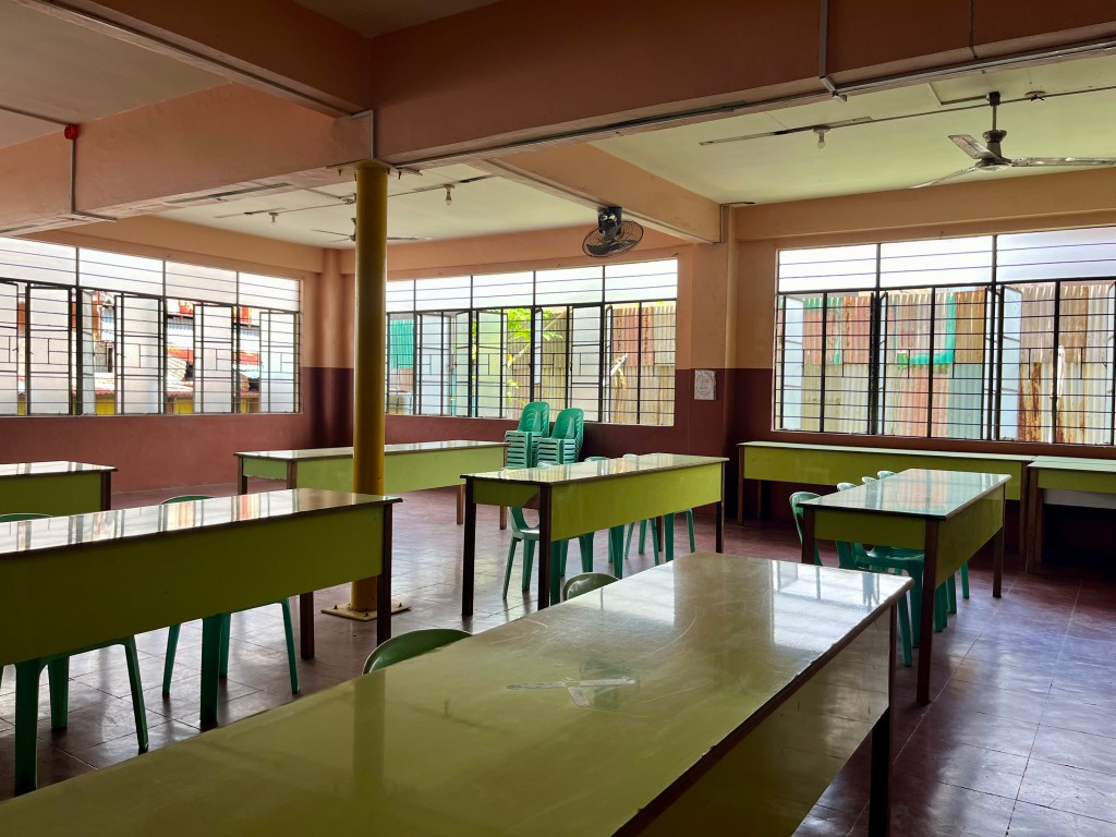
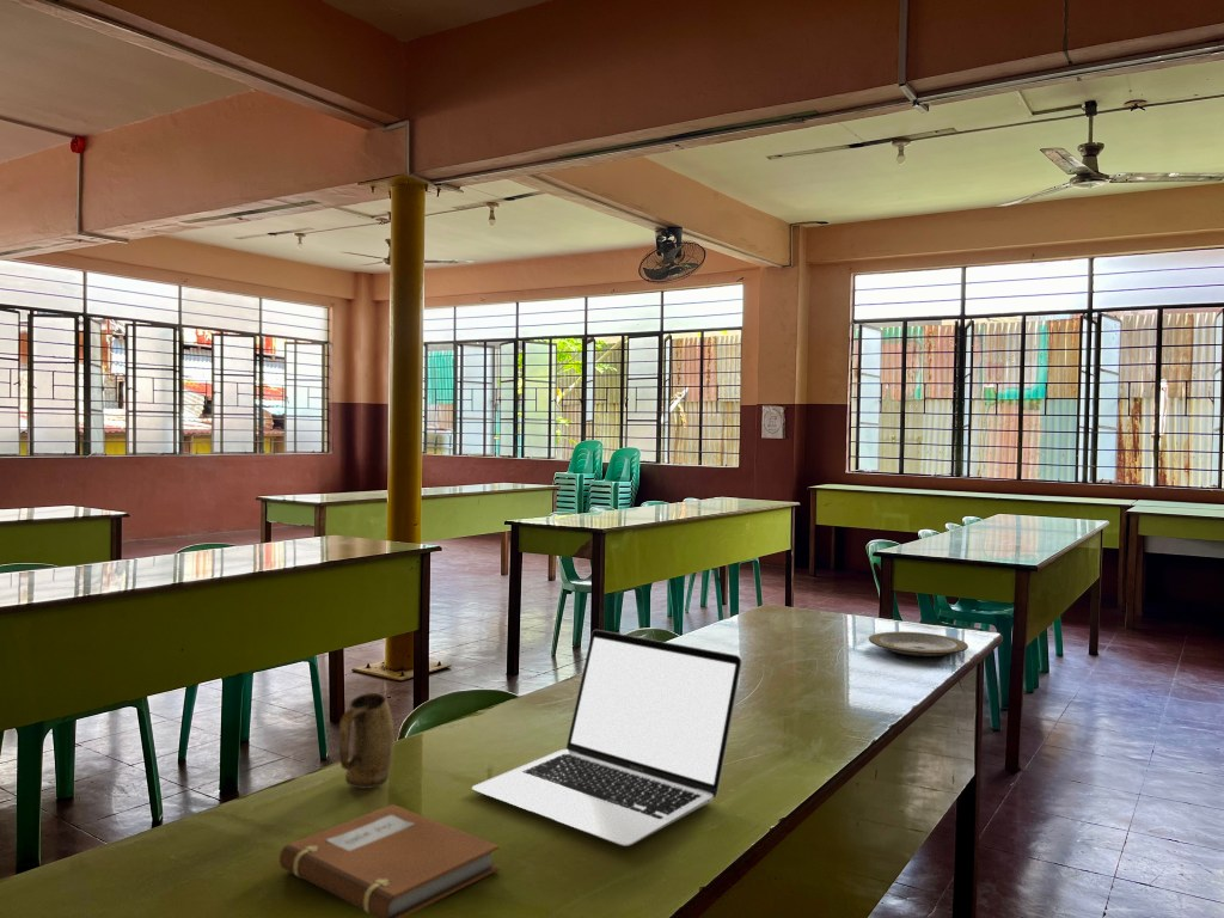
+ plate [868,631,969,657]
+ laptop [471,629,743,847]
+ notebook [279,803,501,918]
+ mug [338,692,394,790]
